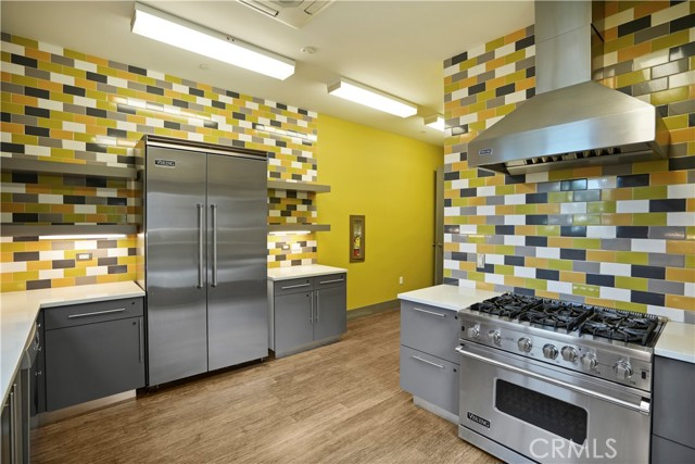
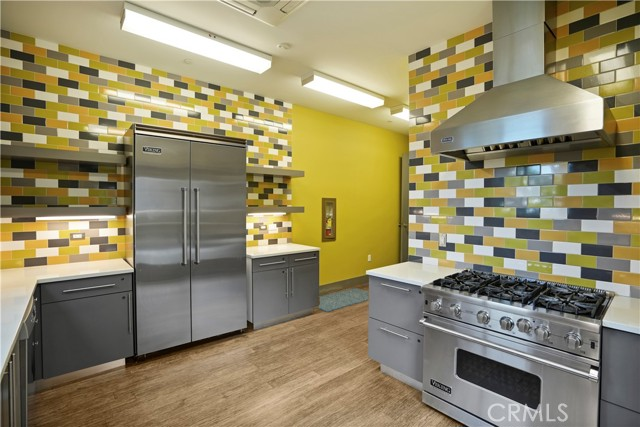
+ rug [316,287,369,313]
